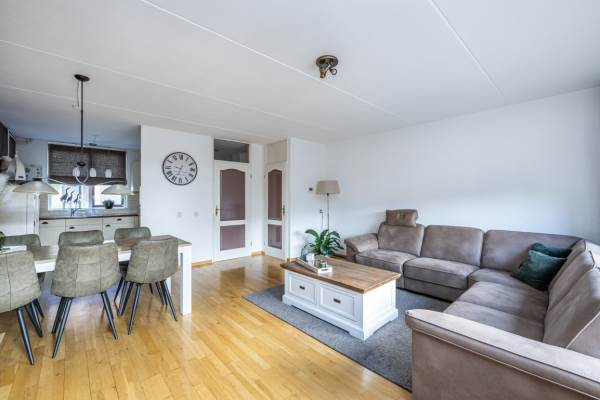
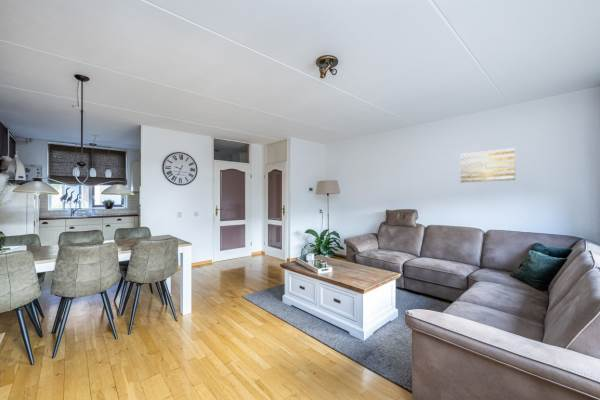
+ wall art [460,147,516,183]
